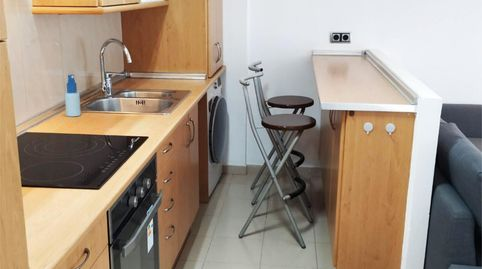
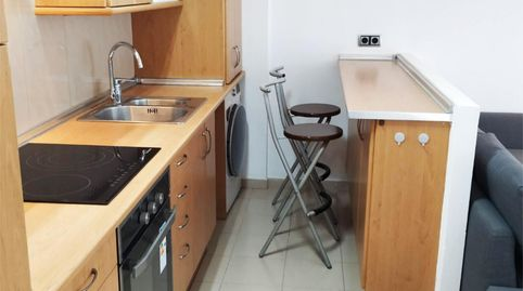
- spray bottle [64,74,82,117]
